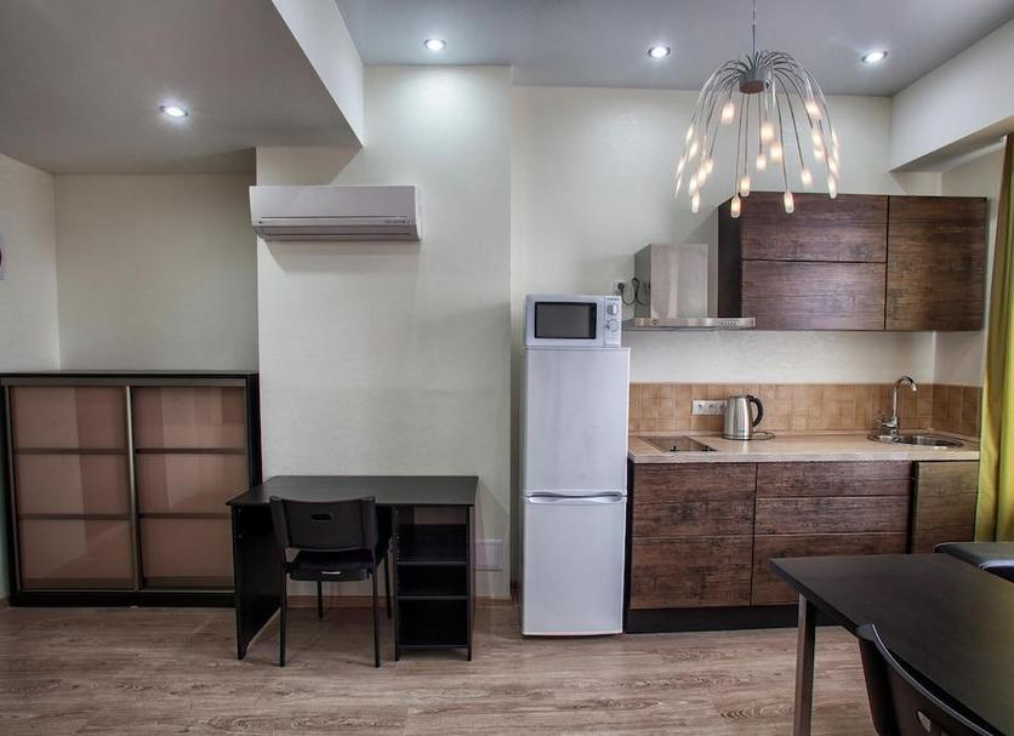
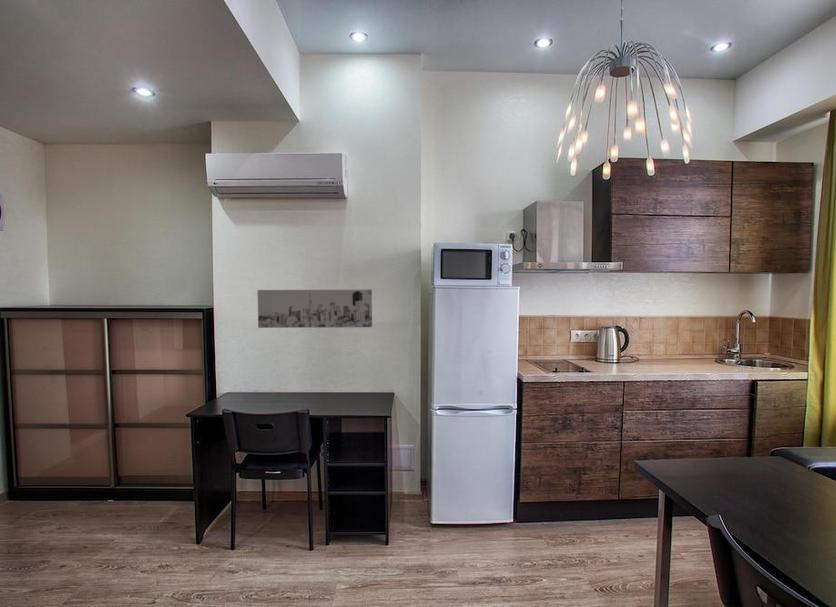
+ wall art [256,288,373,329]
